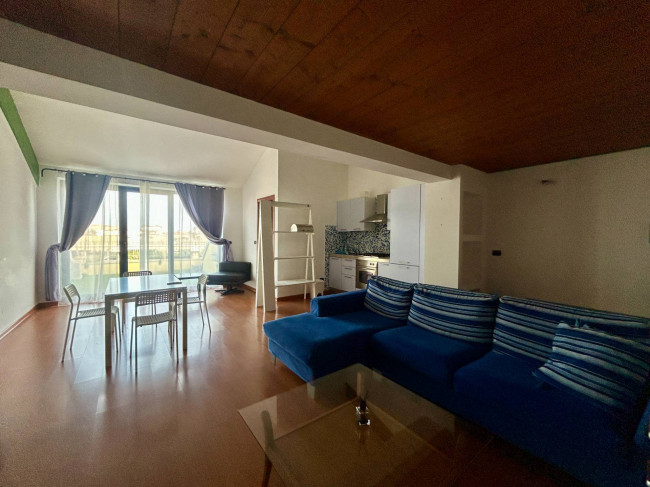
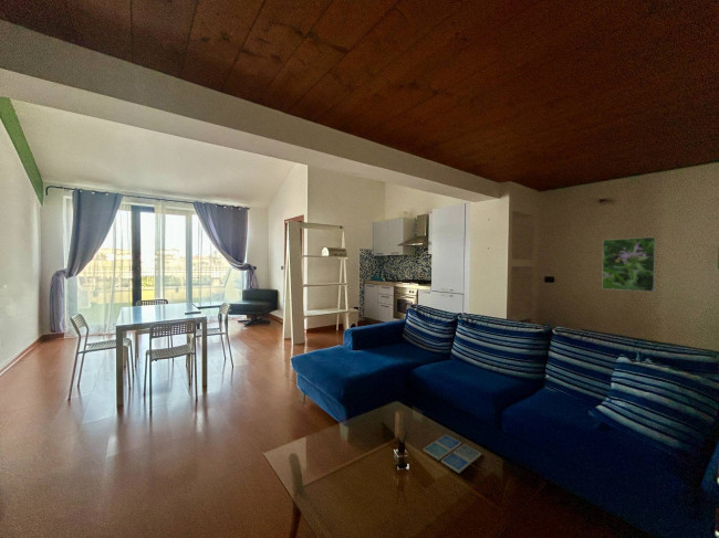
+ drink coaster [423,434,482,474]
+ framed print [601,236,657,293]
